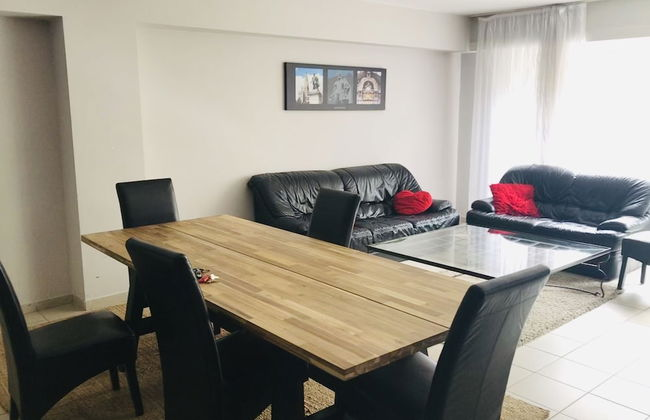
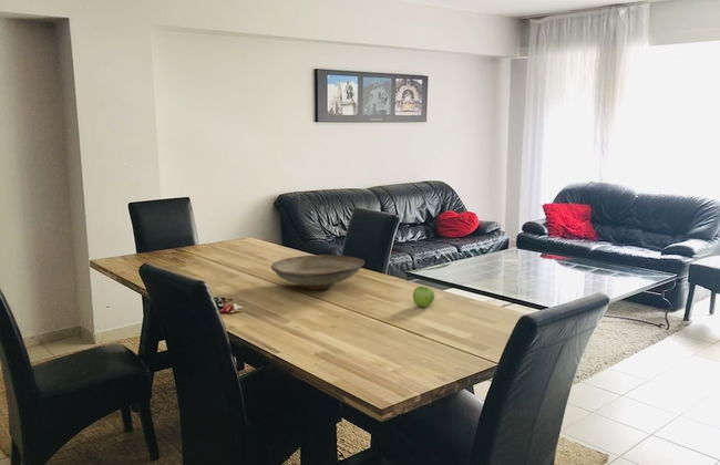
+ fruit [412,286,435,308]
+ decorative bowl [270,254,366,291]
